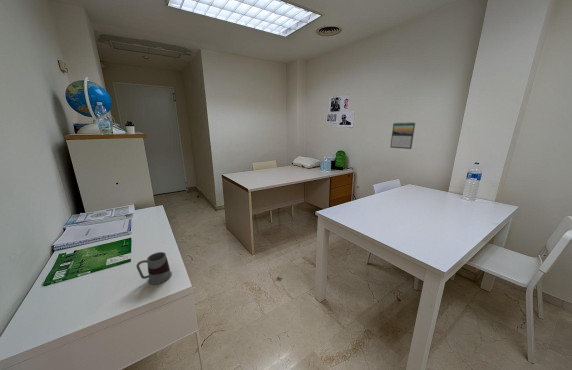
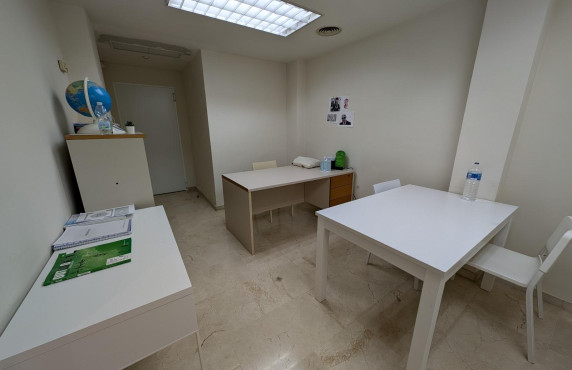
- mug [135,251,173,285]
- calendar [389,121,416,150]
